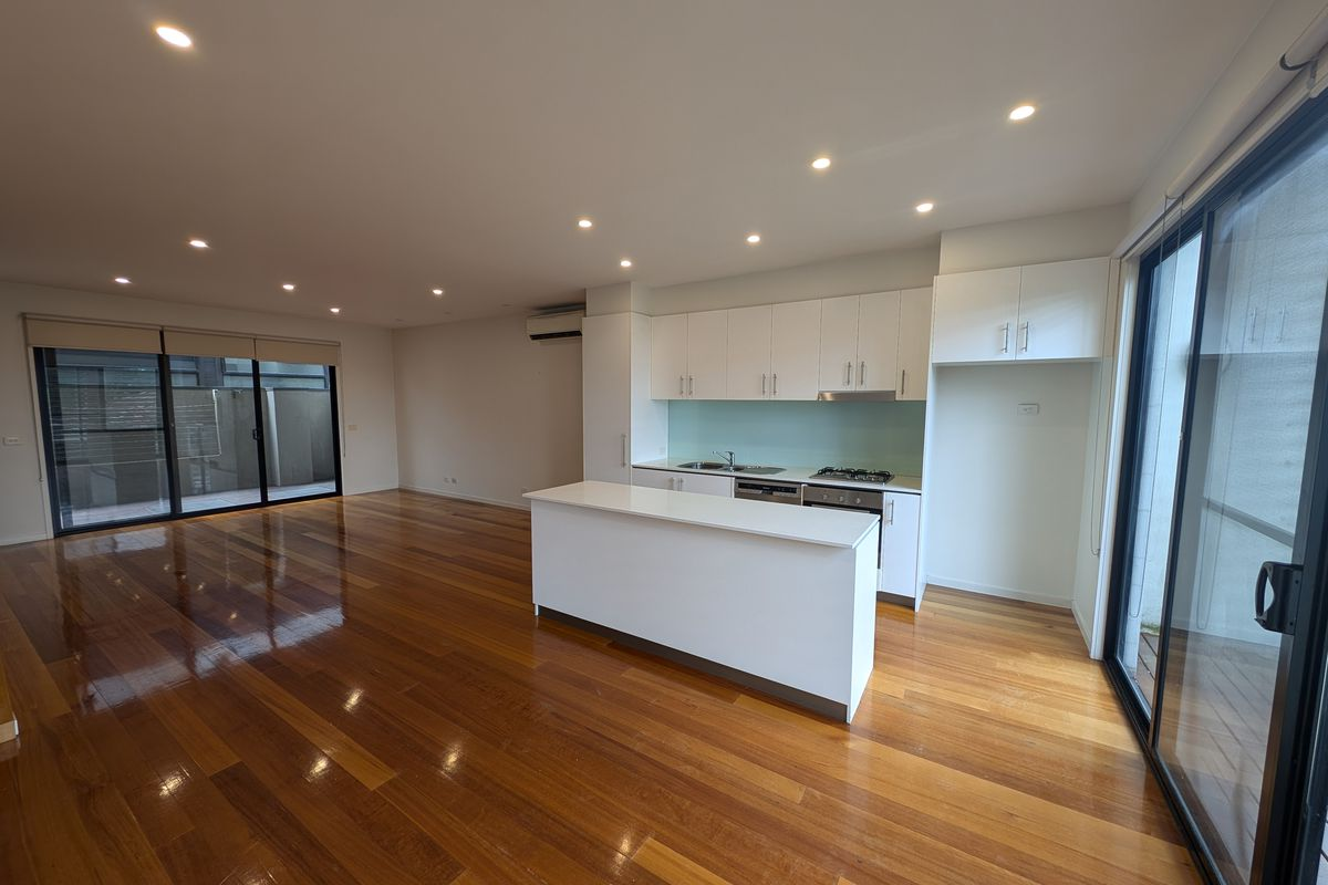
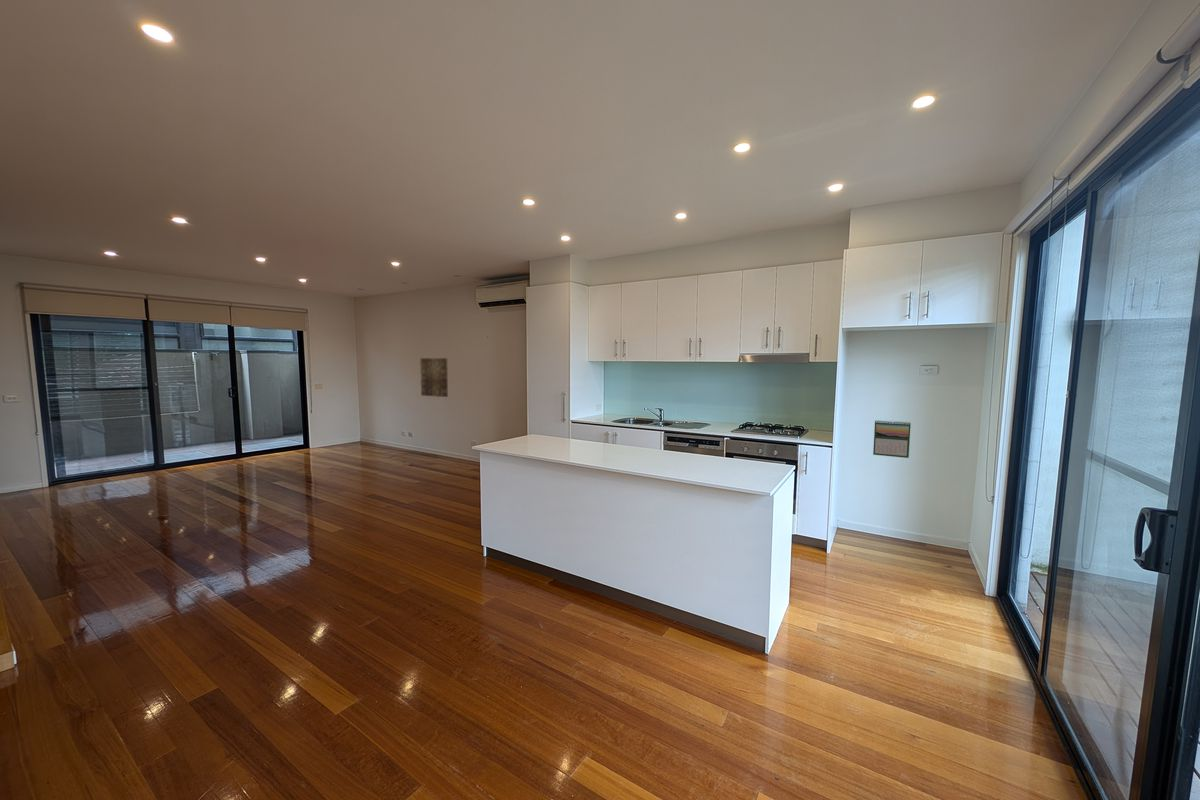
+ wall art [419,357,449,398]
+ calendar [872,419,912,459]
